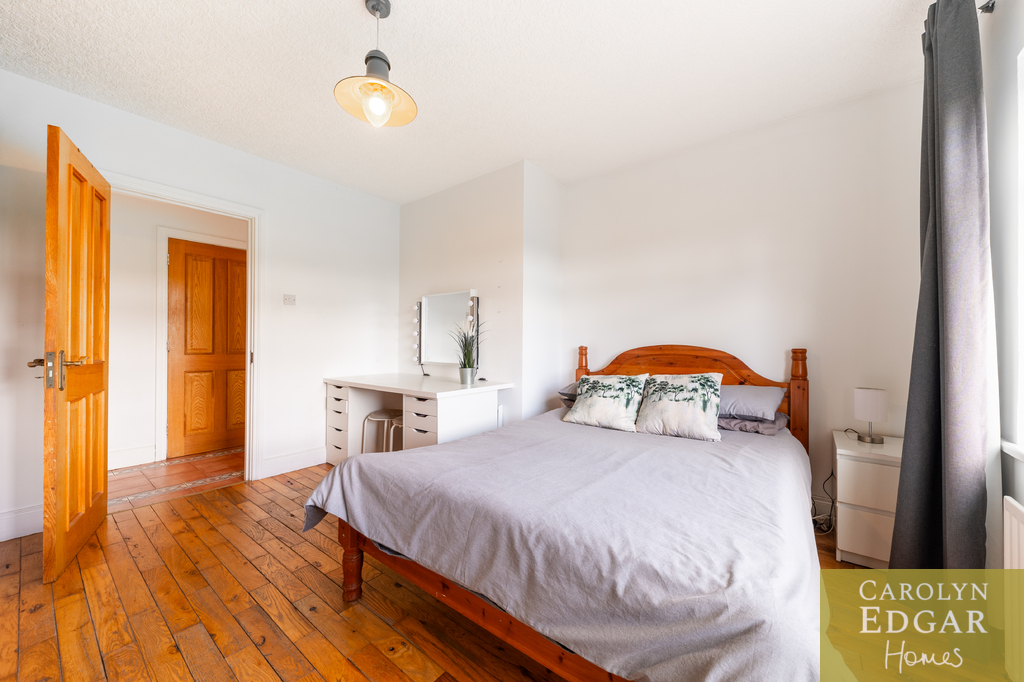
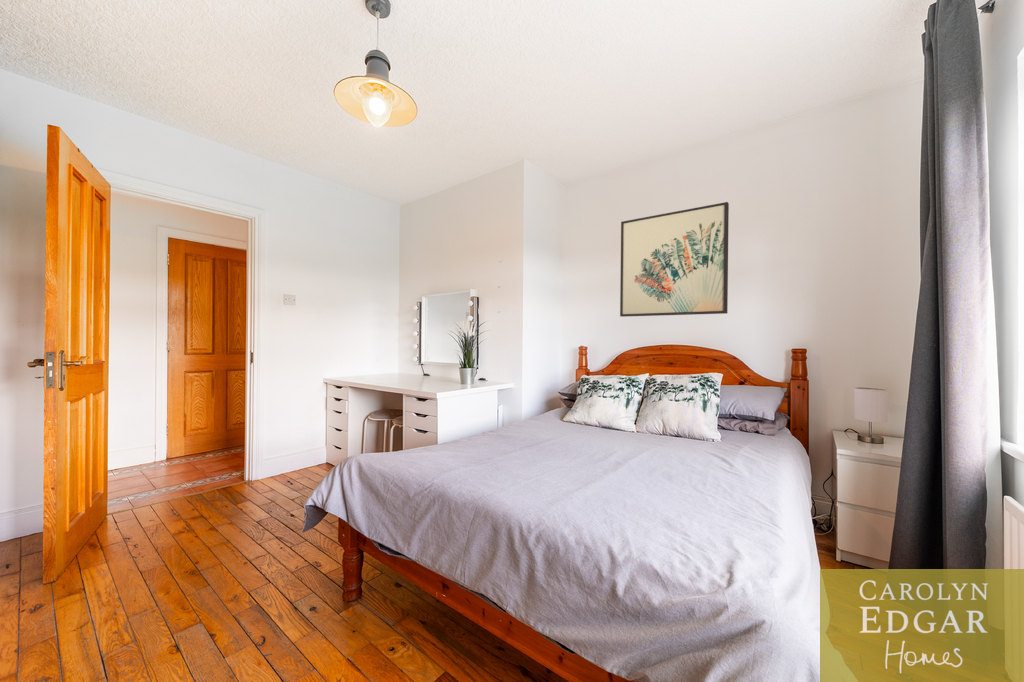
+ wall art [619,201,730,318]
